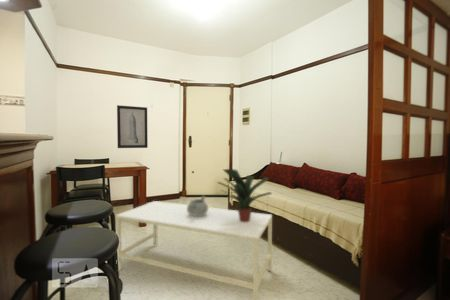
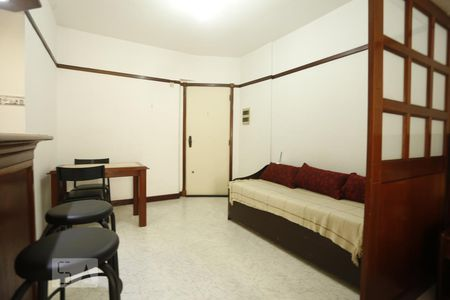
- wall art [116,104,149,149]
- potted plant [216,168,272,222]
- coffee table [115,200,273,300]
- decorative bowl [187,195,209,216]
